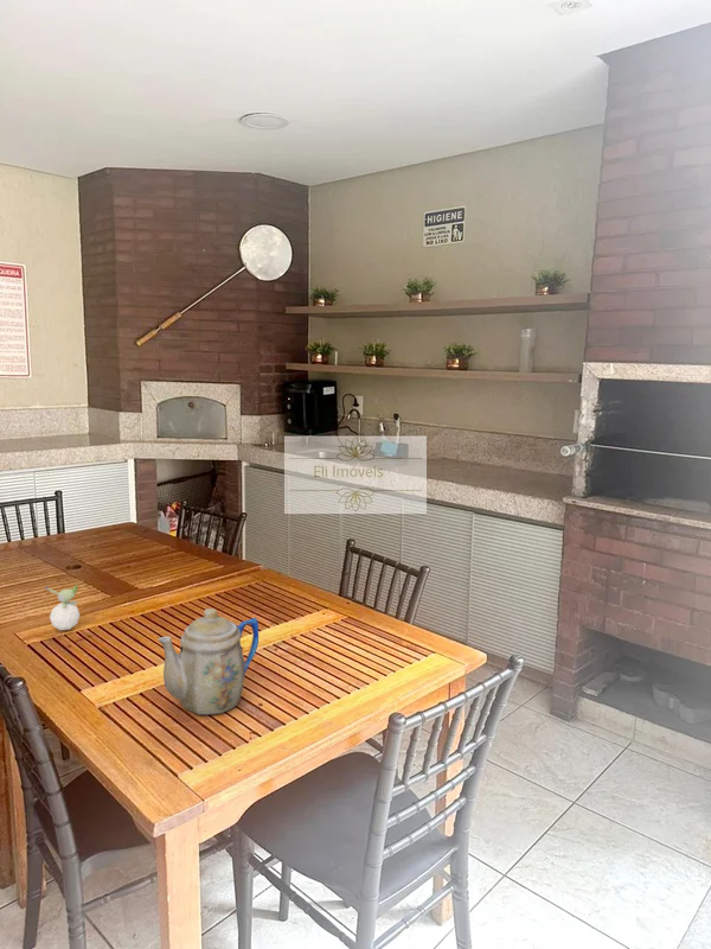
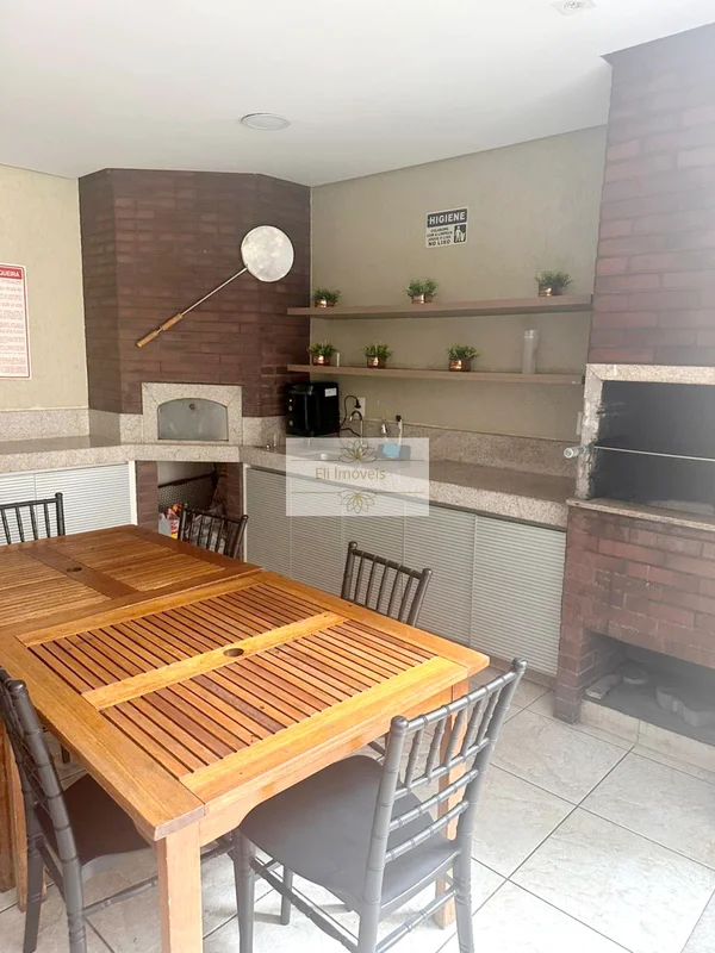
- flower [44,582,81,631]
- teapot [156,607,260,715]
